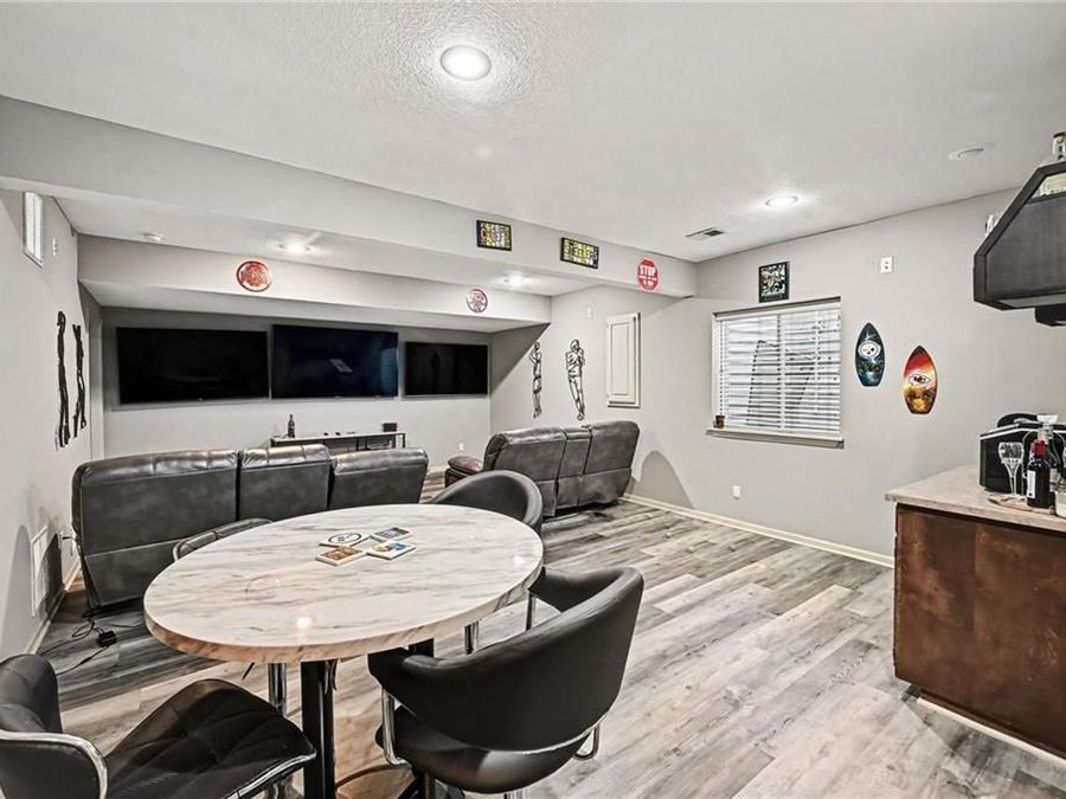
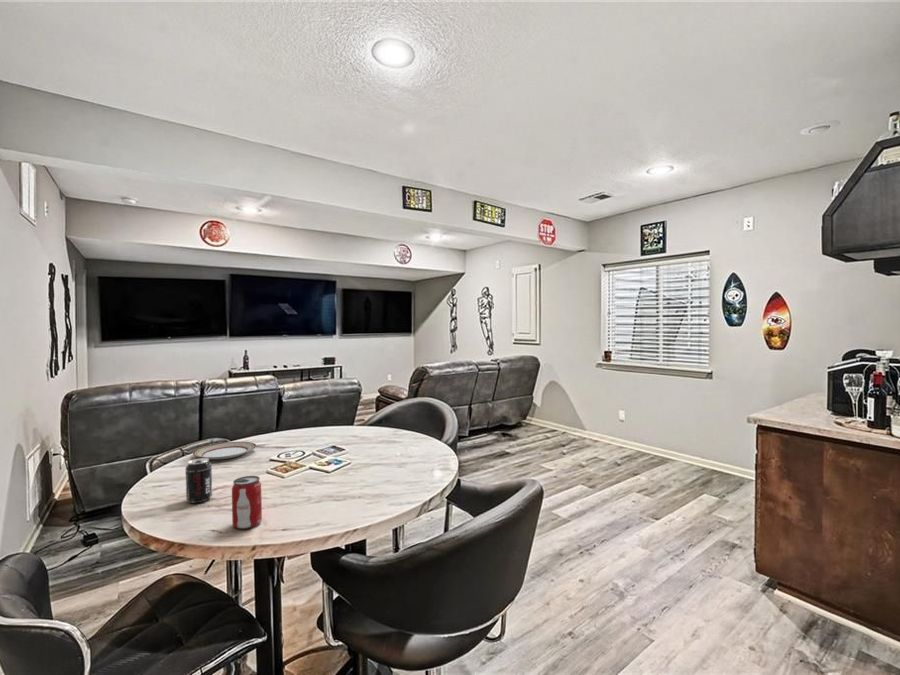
+ plate [192,441,257,461]
+ beverage can [231,475,263,530]
+ beverage can [185,457,213,504]
